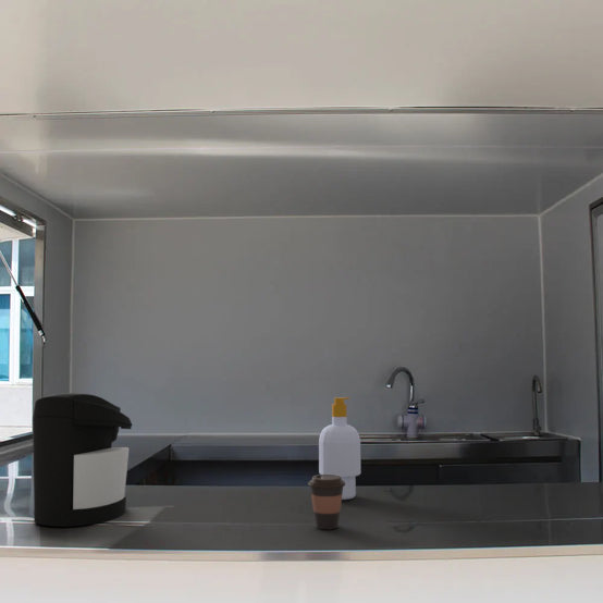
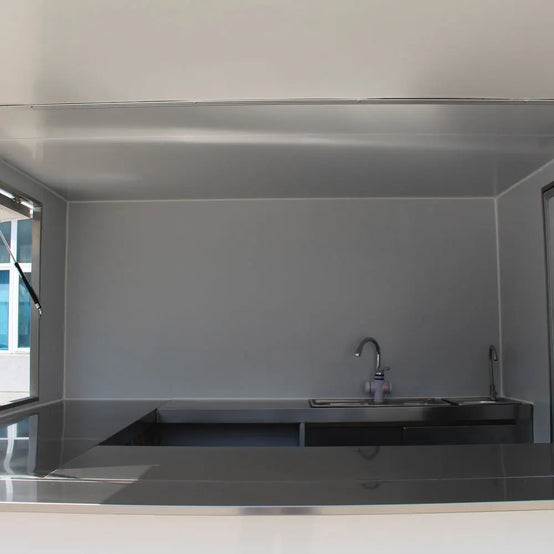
- soap bottle [318,396,361,501]
- coffee cup [307,473,345,530]
- coffee maker [32,392,133,528]
